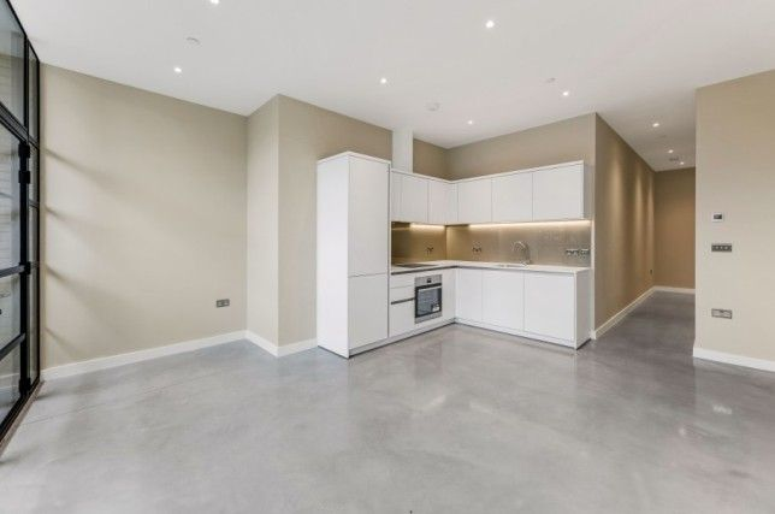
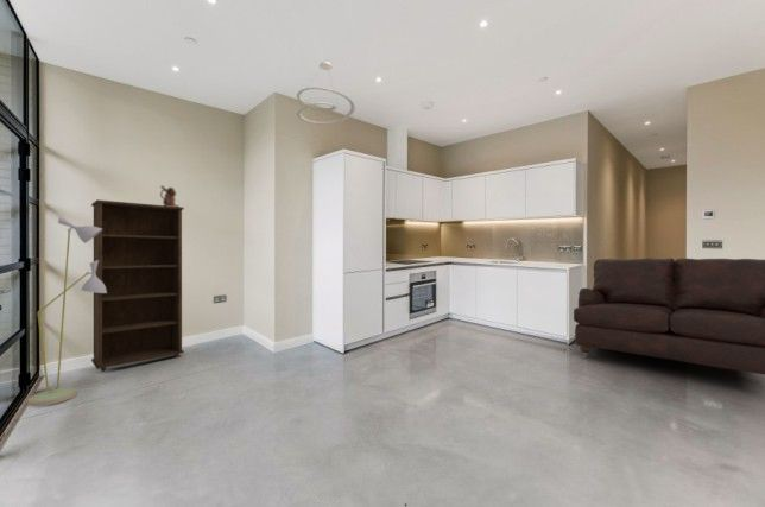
+ floor lamp [26,215,107,407]
+ bookcase [90,198,185,373]
+ ceiling light fixture [296,61,356,125]
+ sofa [573,258,765,375]
+ ceramic vessel [159,184,181,207]
